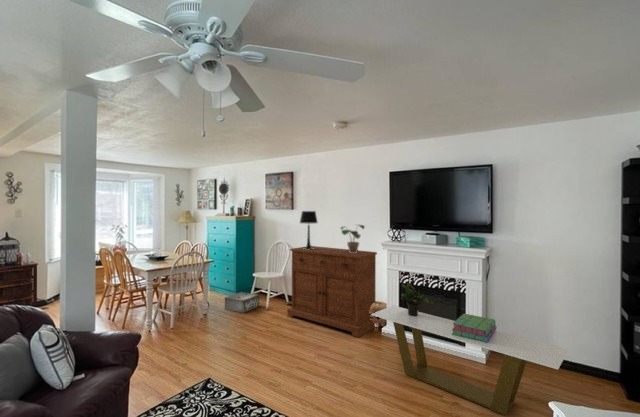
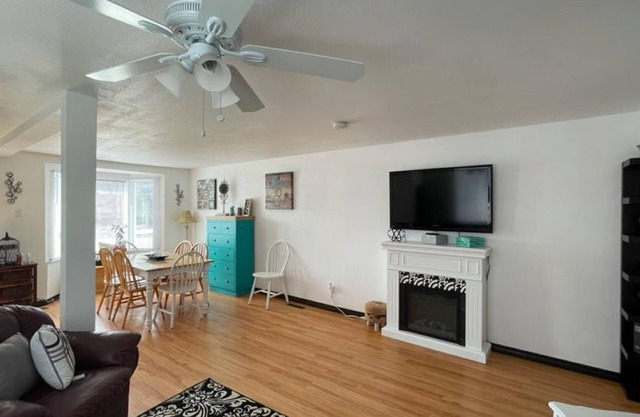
- potted plant [401,282,435,316]
- sideboard [286,245,378,338]
- coffee table [371,305,569,416]
- potted plant [340,224,366,253]
- table lamp [299,210,319,250]
- stack of books [452,313,497,343]
- speaker [224,291,260,314]
